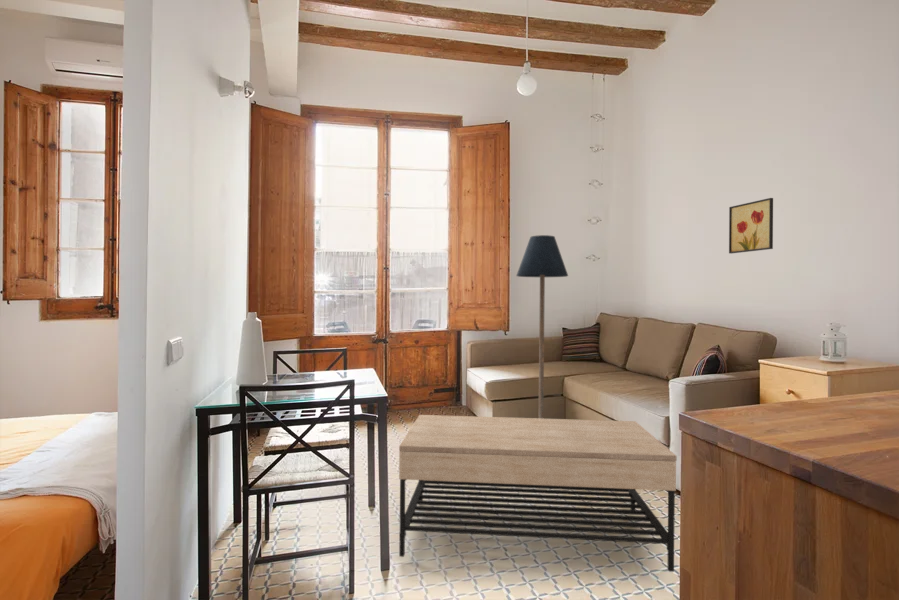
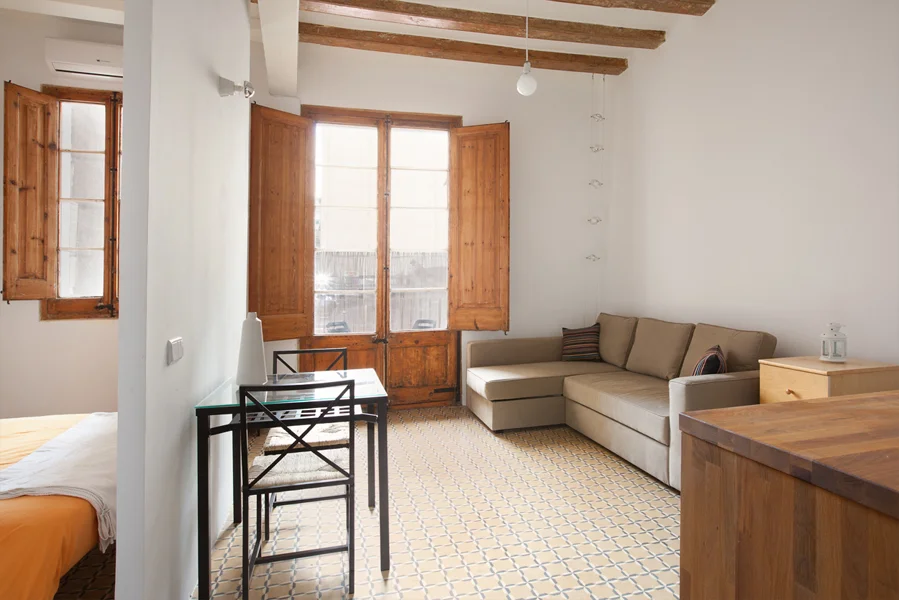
- wall art [728,197,774,254]
- coffee table [398,414,678,573]
- floor lamp [515,234,569,419]
